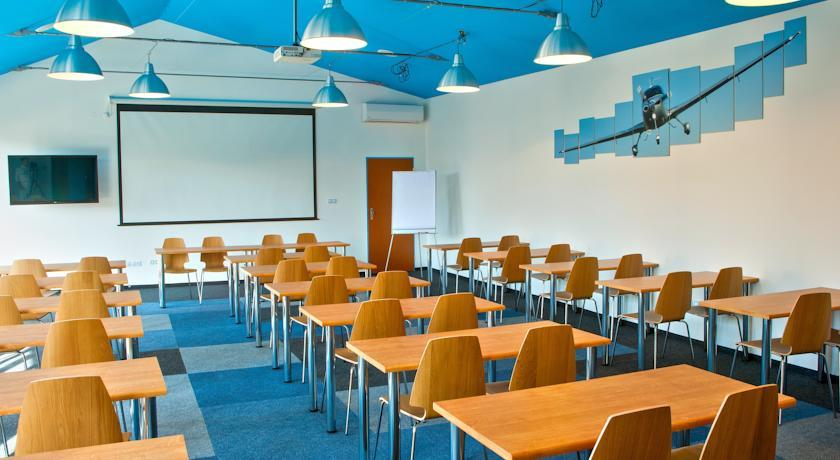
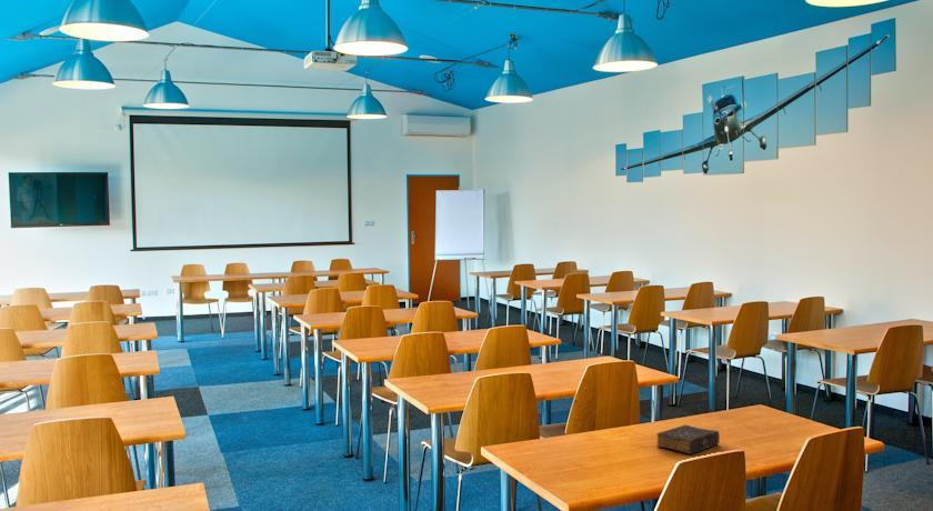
+ book [655,423,721,455]
